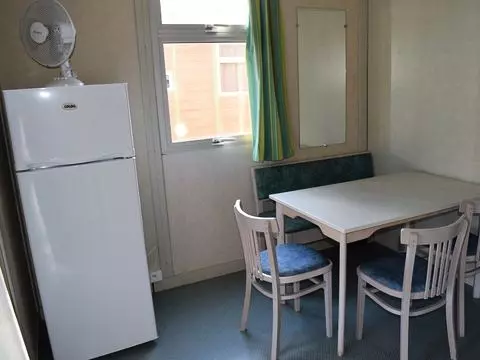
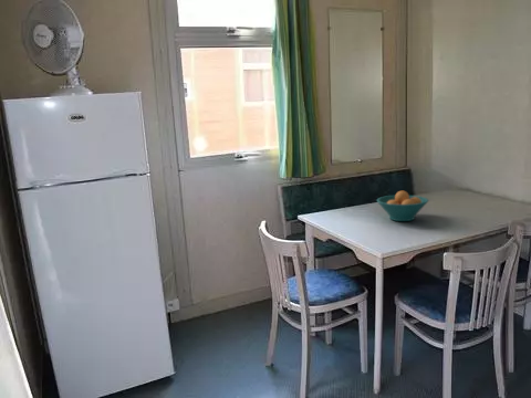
+ fruit bowl [375,190,429,222]
